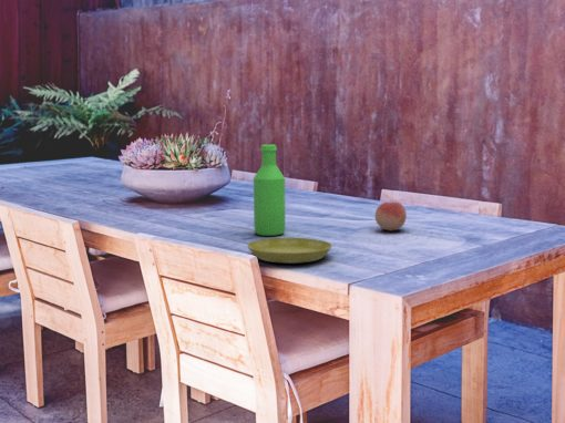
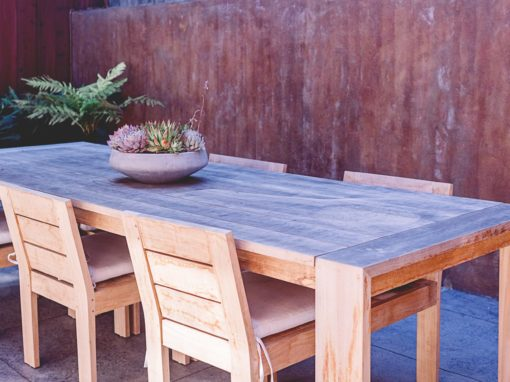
- fruit [374,202,408,231]
- saucer [246,237,333,265]
- bottle [253,143,286,237]
